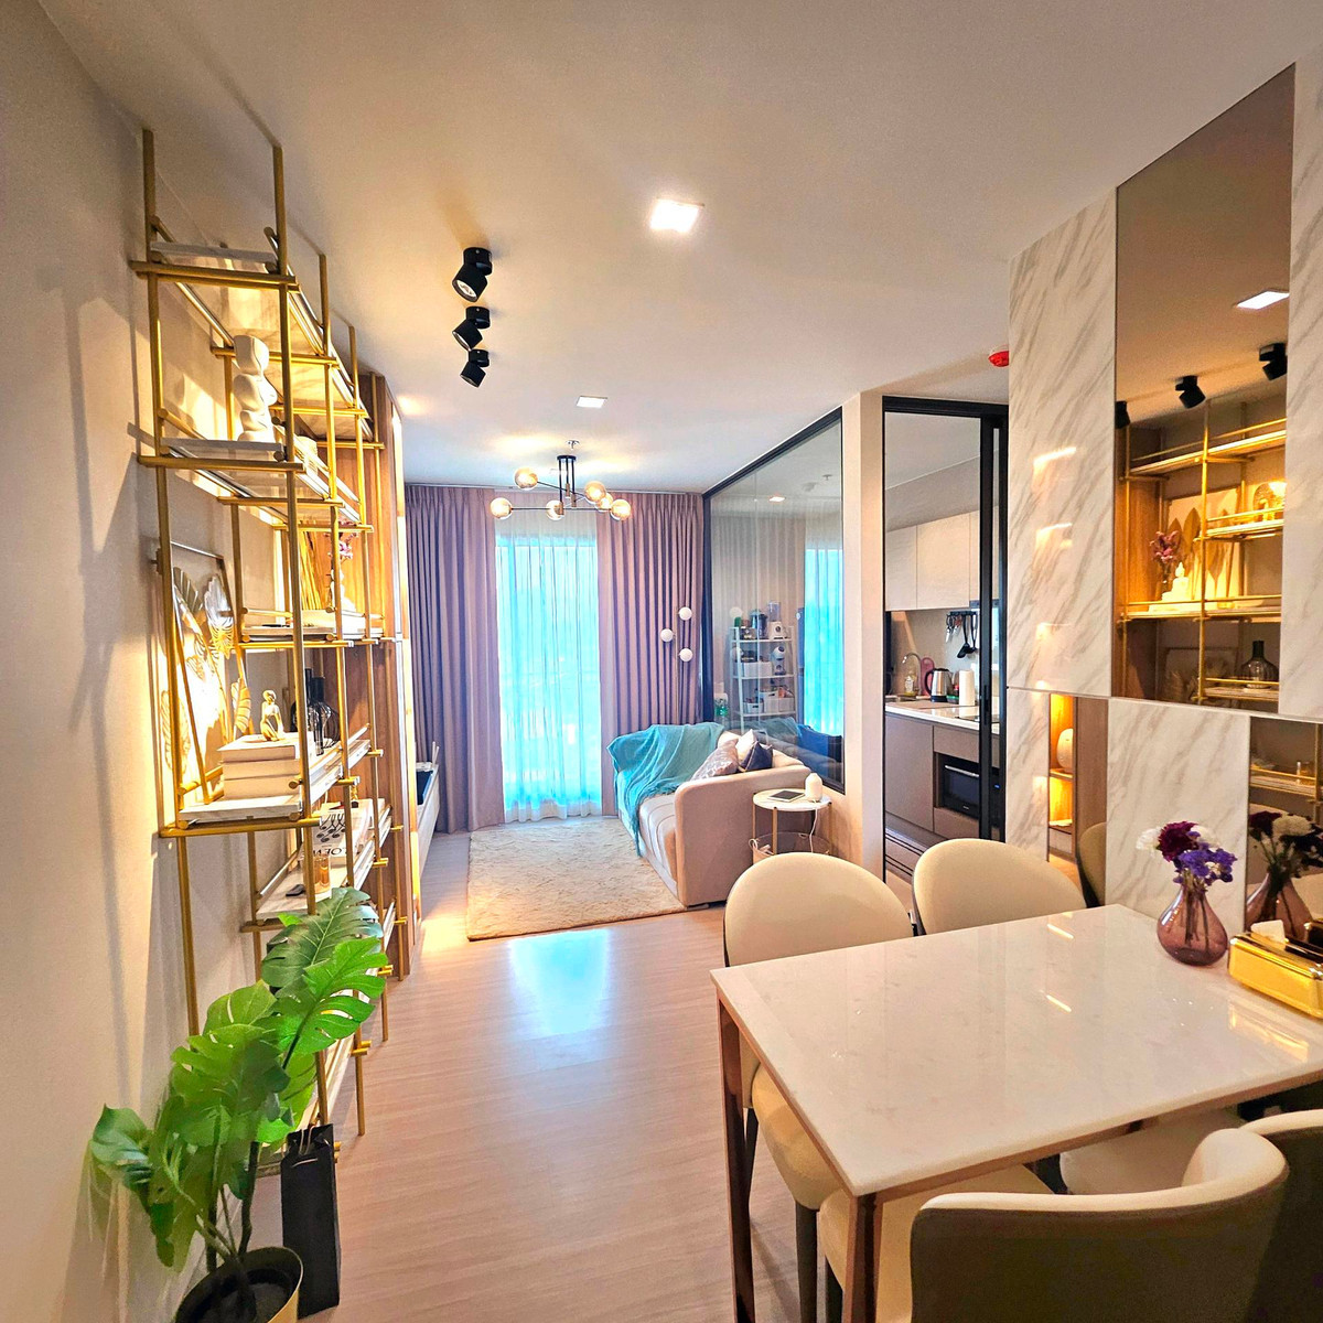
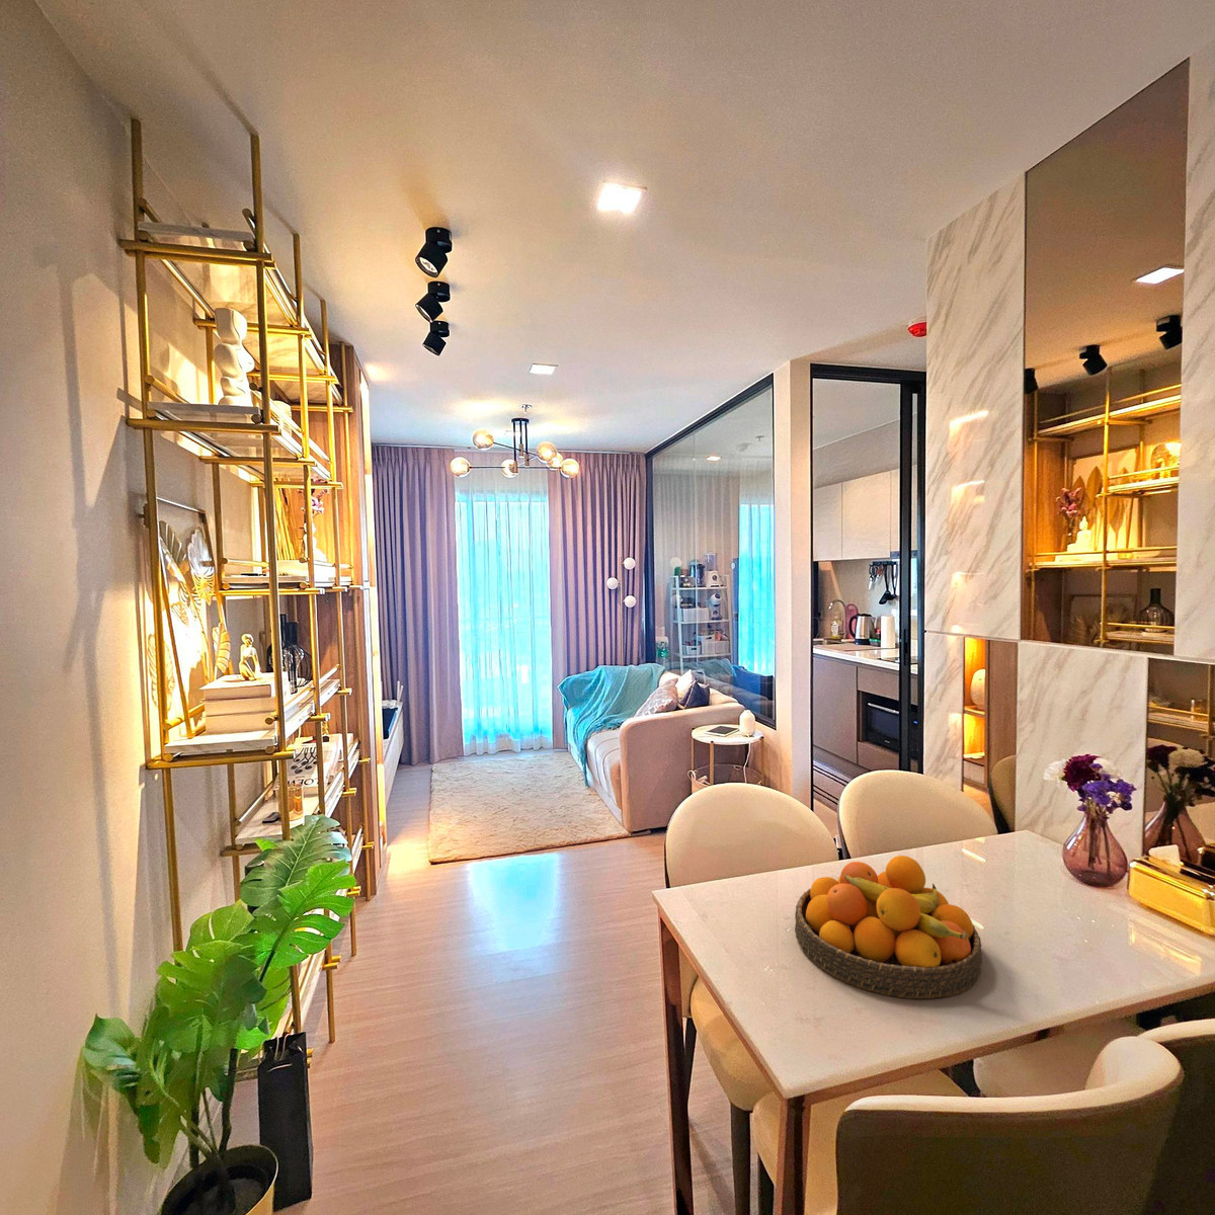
+ fruit bowl [793,855,984,999]
